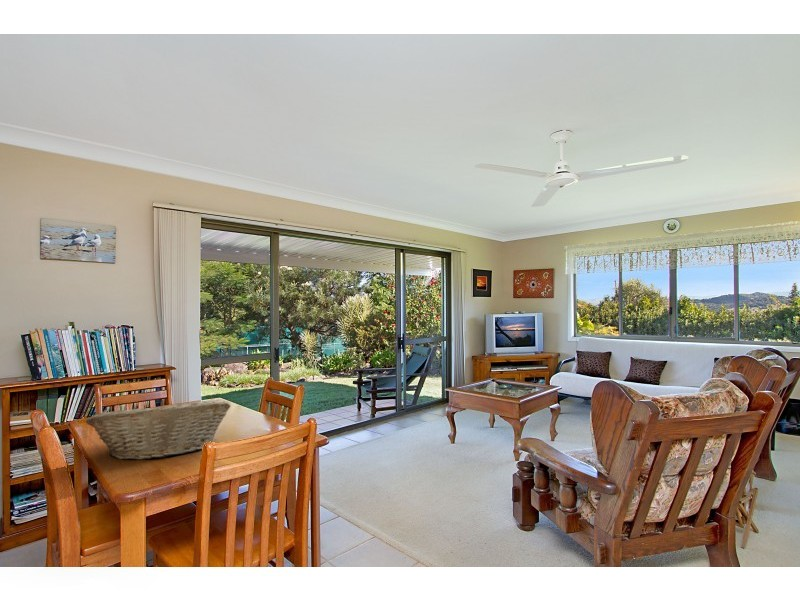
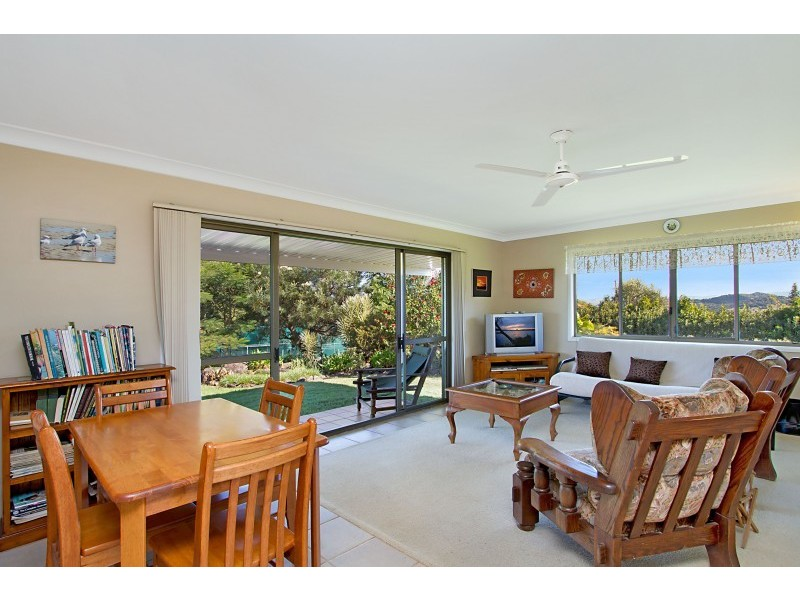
- fruit basket [85,399,232,461]
